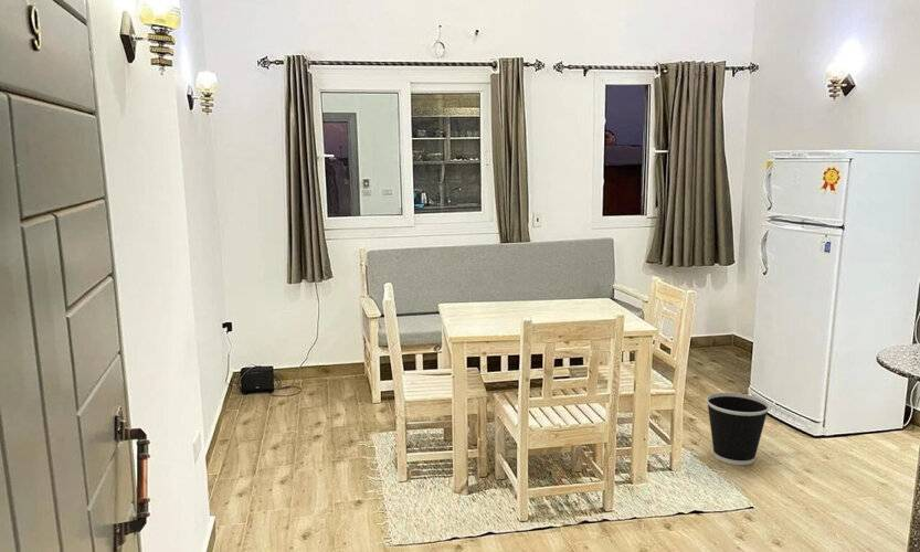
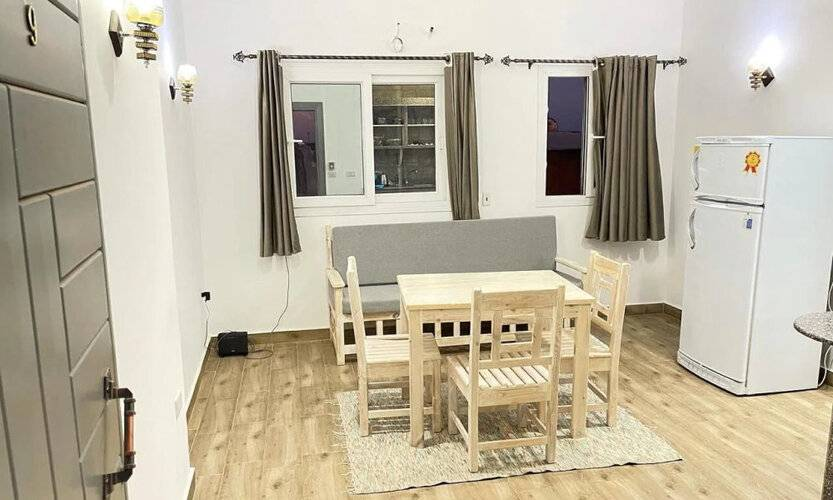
- wastebasket [705,392,771,466]
